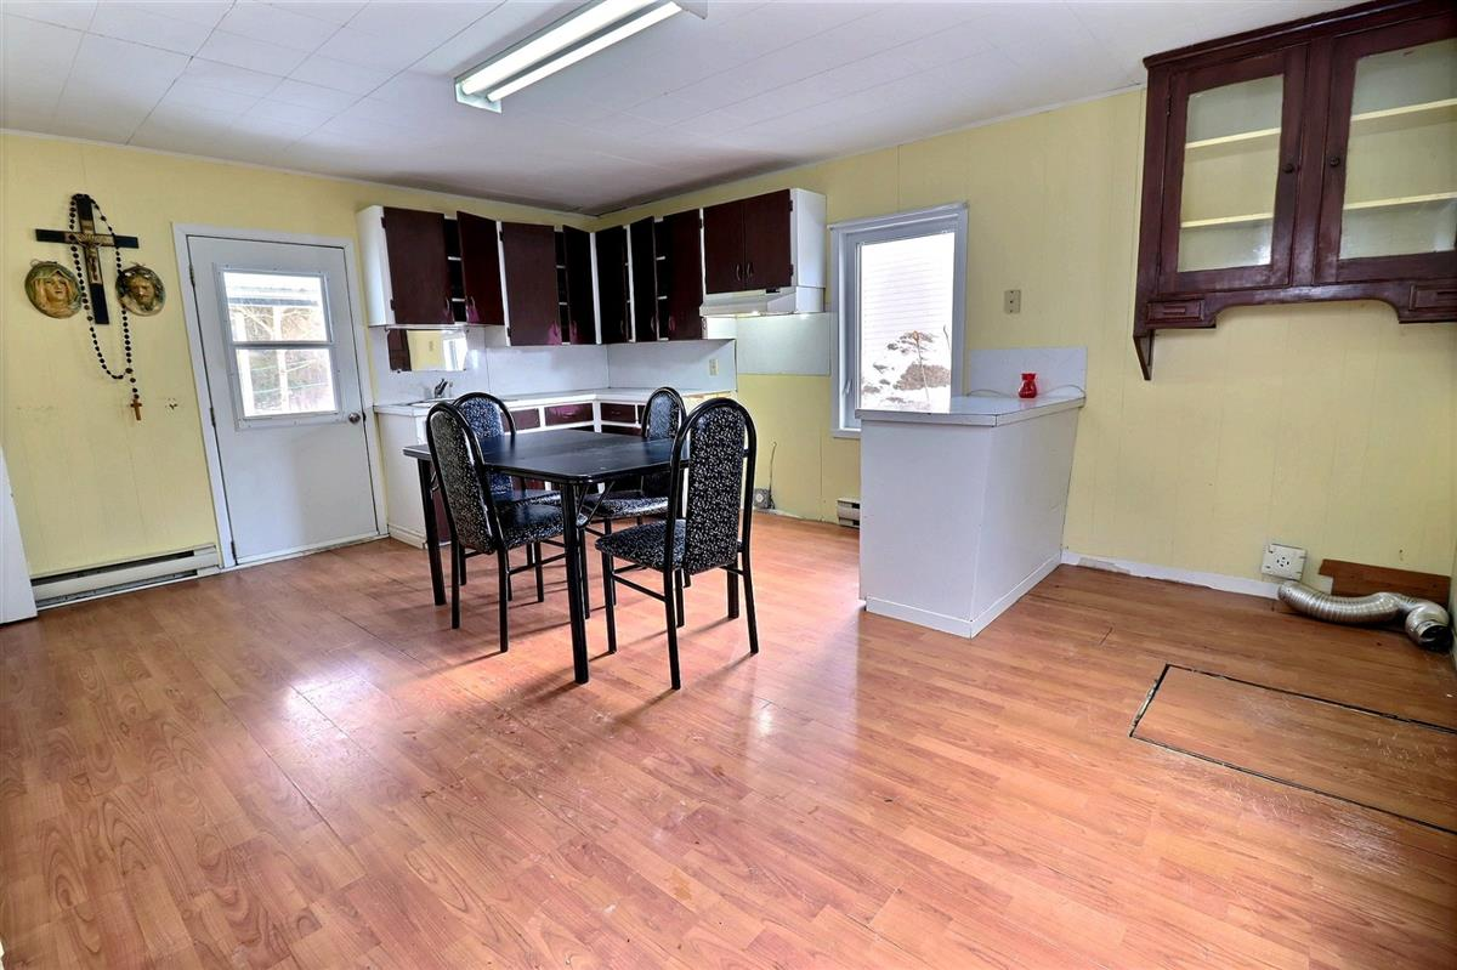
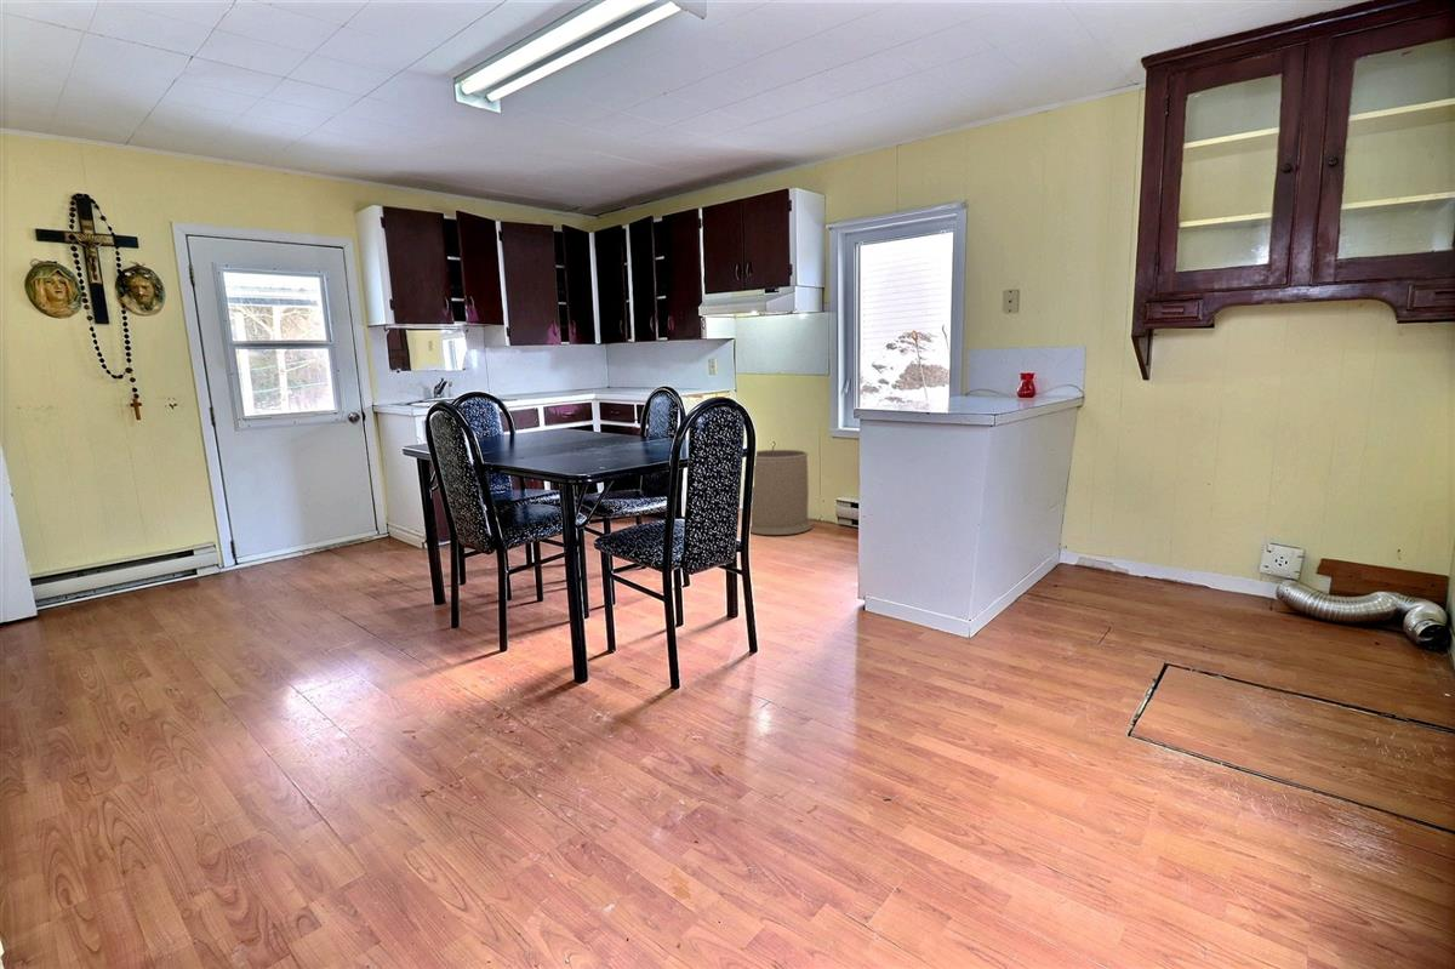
+ trash can [749,449,814,536]
